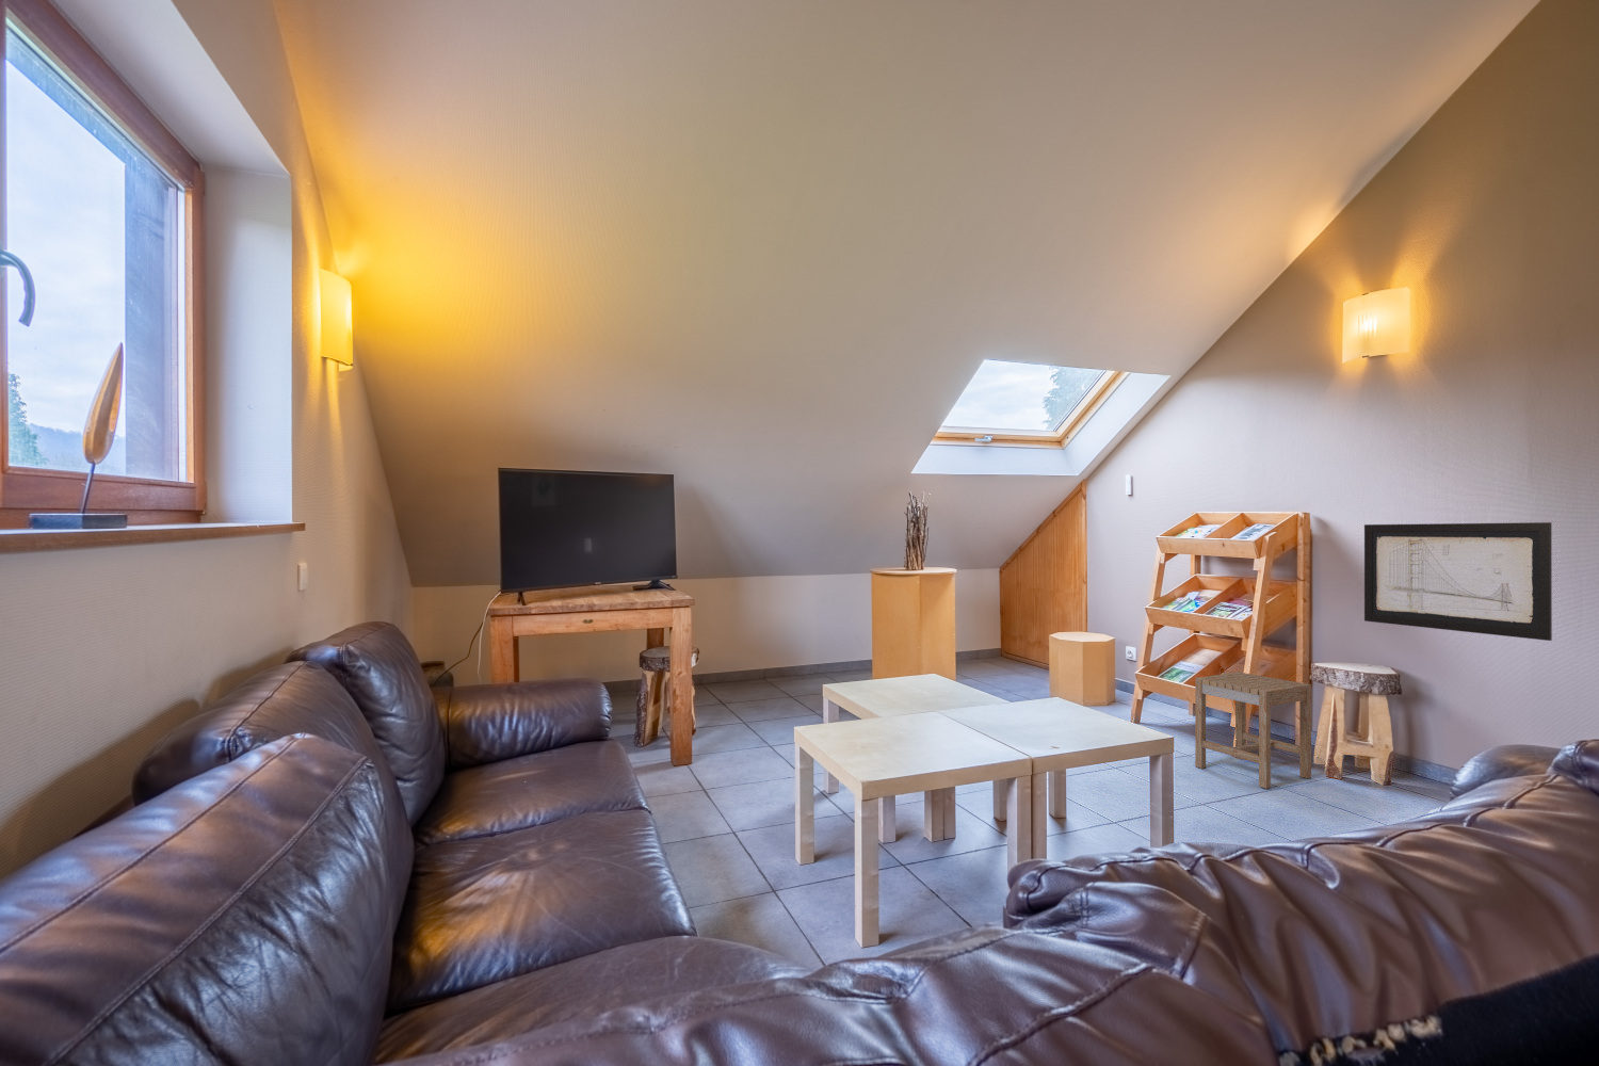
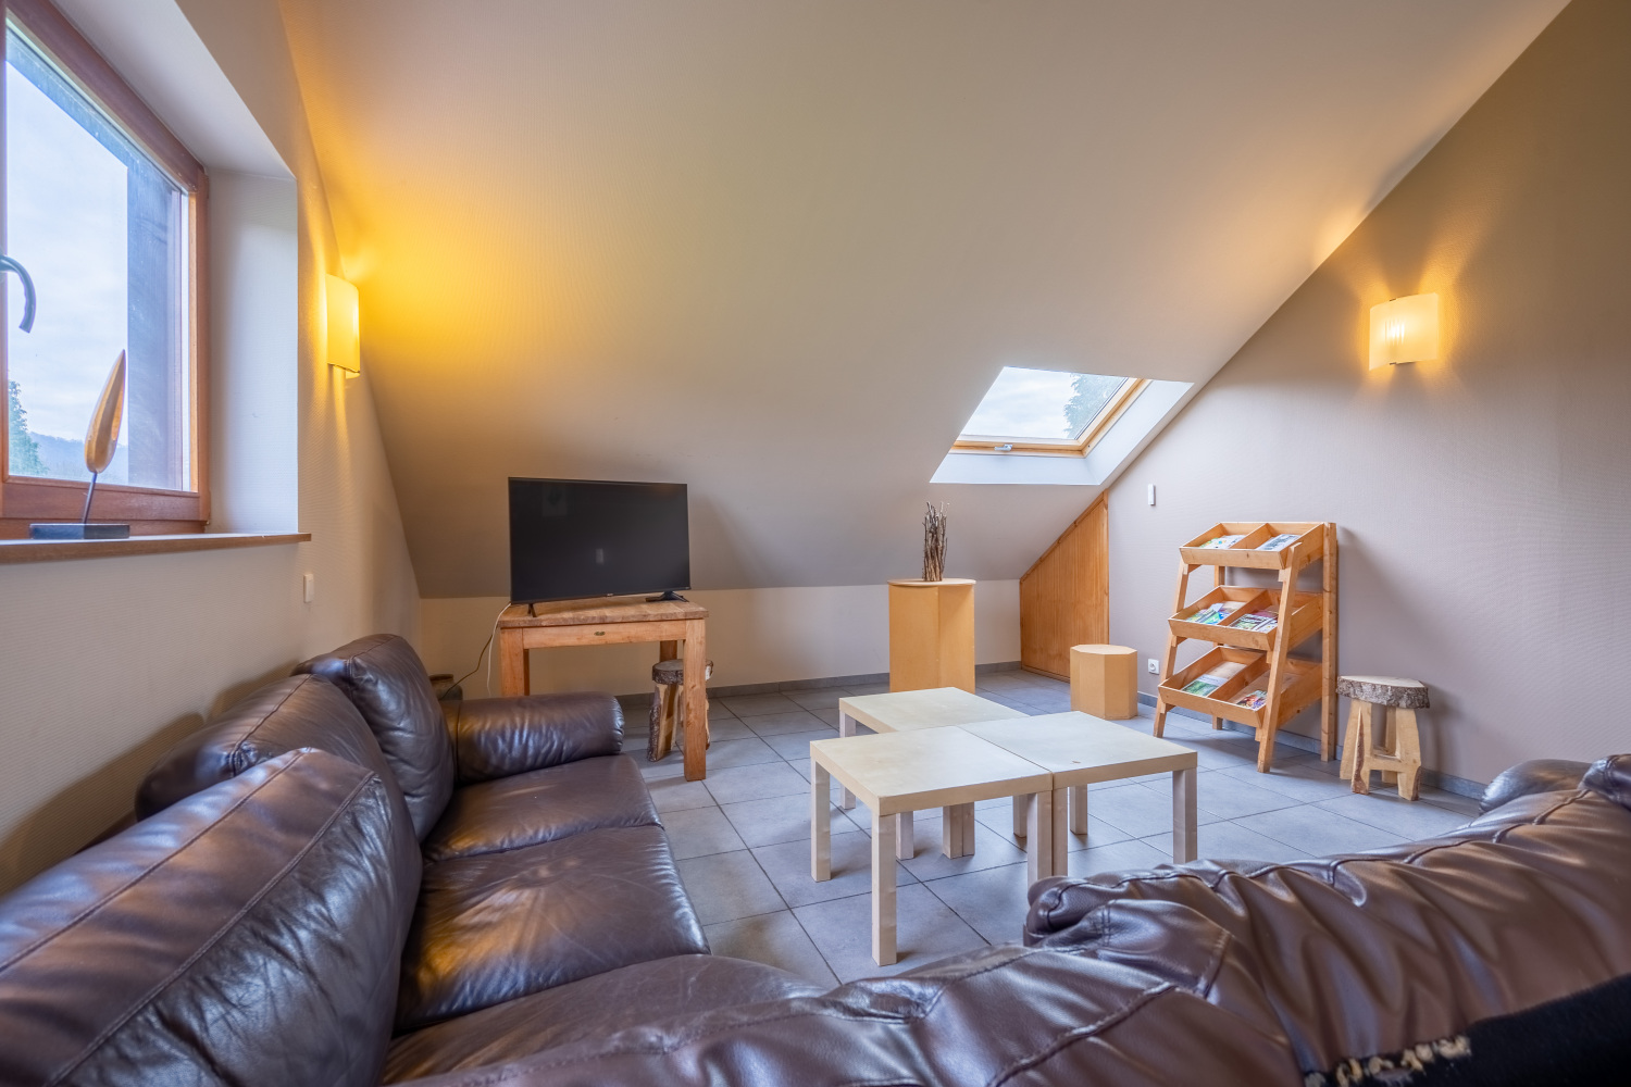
- stool [1194,671,1312,790]
- wall art [1363,521,1553,641]
